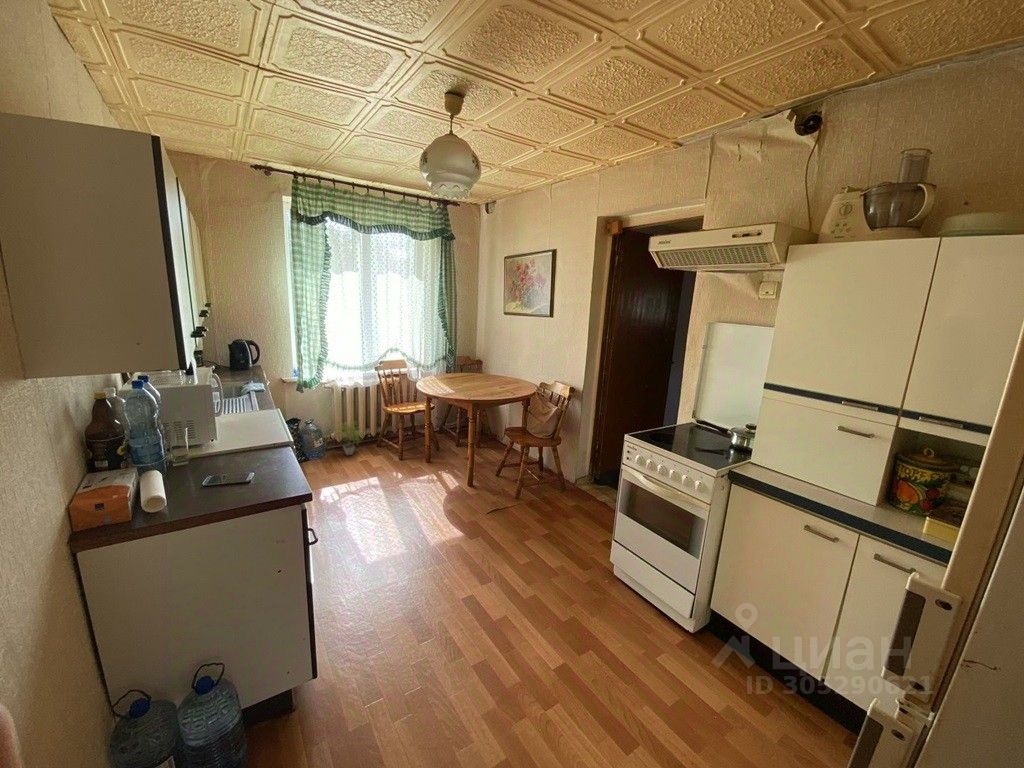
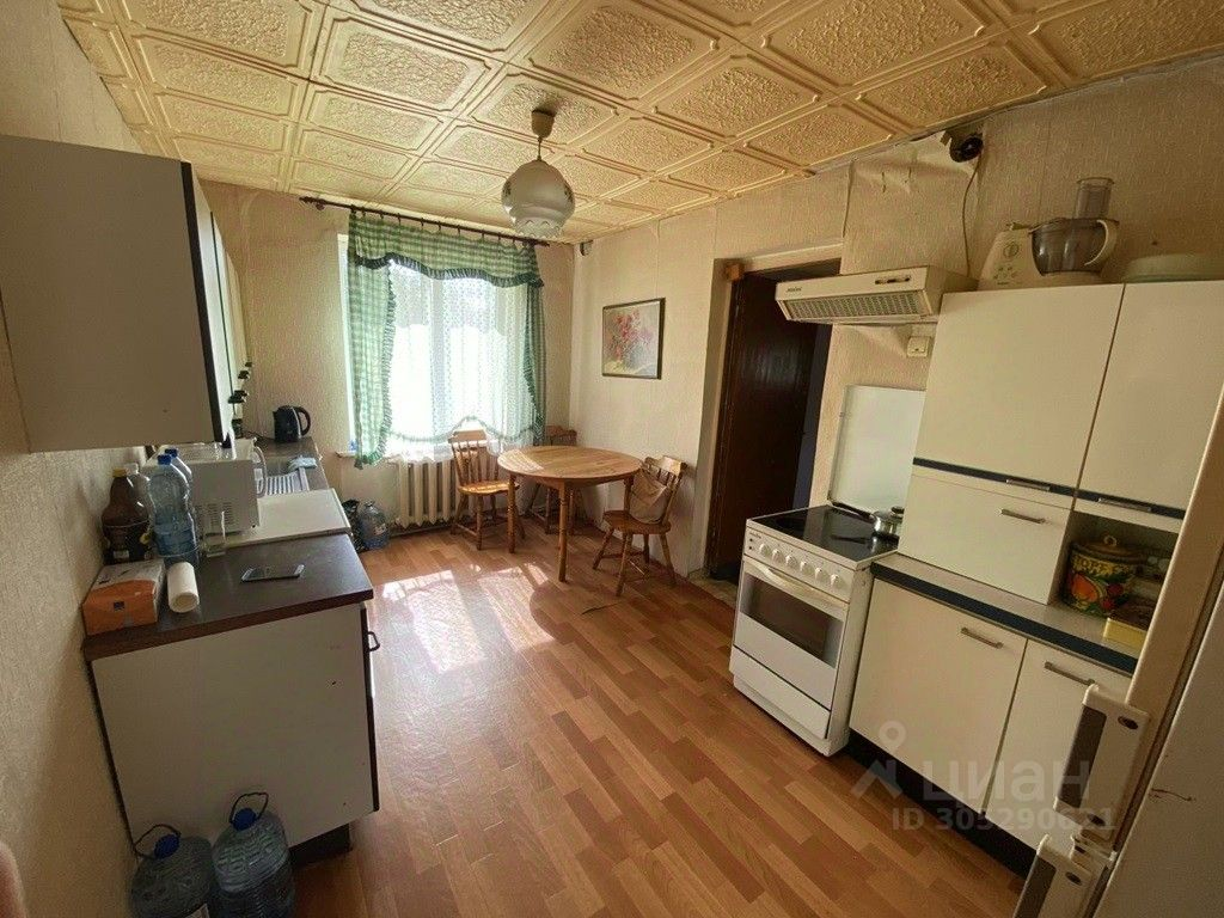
- potted plant [337,419,365,456]
